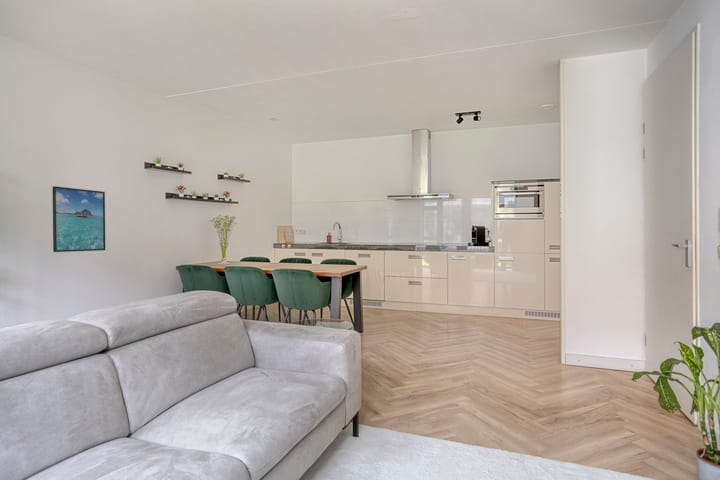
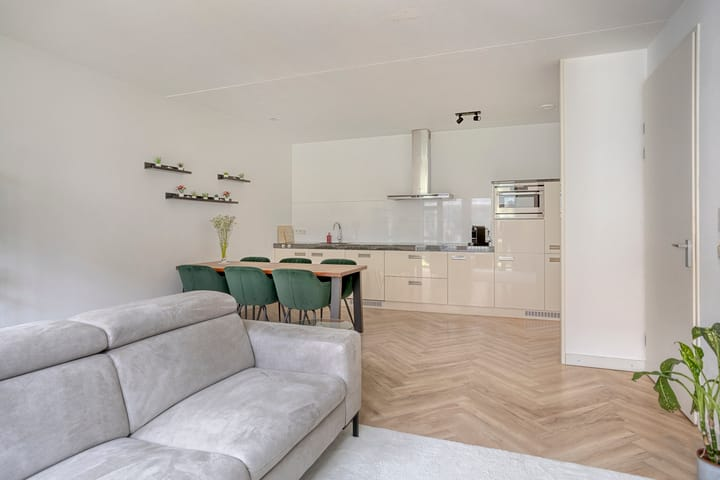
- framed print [51,185,106,253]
